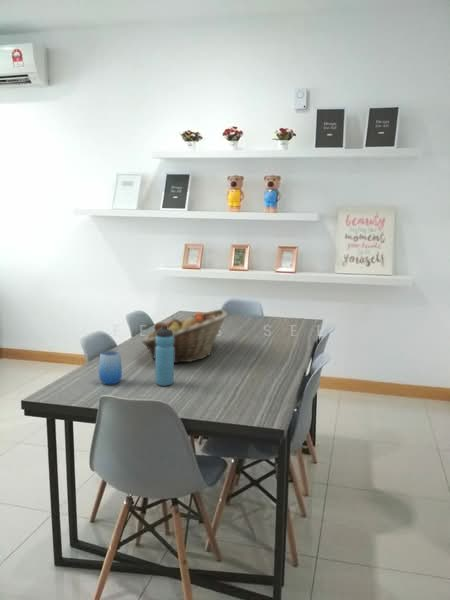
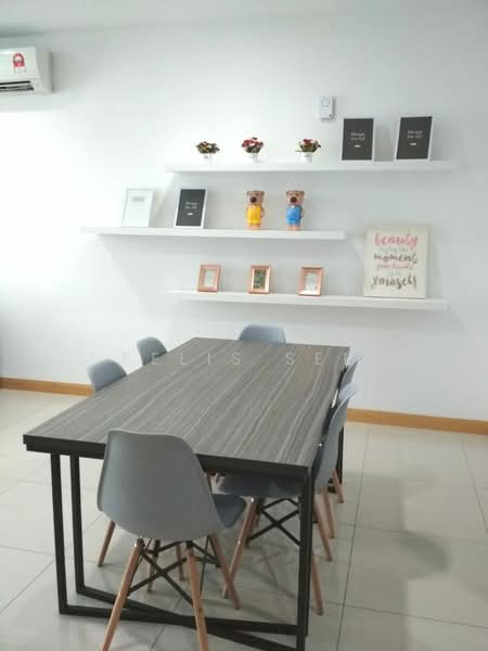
- cup [98,350,123,385]
- fruit basket [140,308,228,364]
- water bottle [154,325,175,387]
